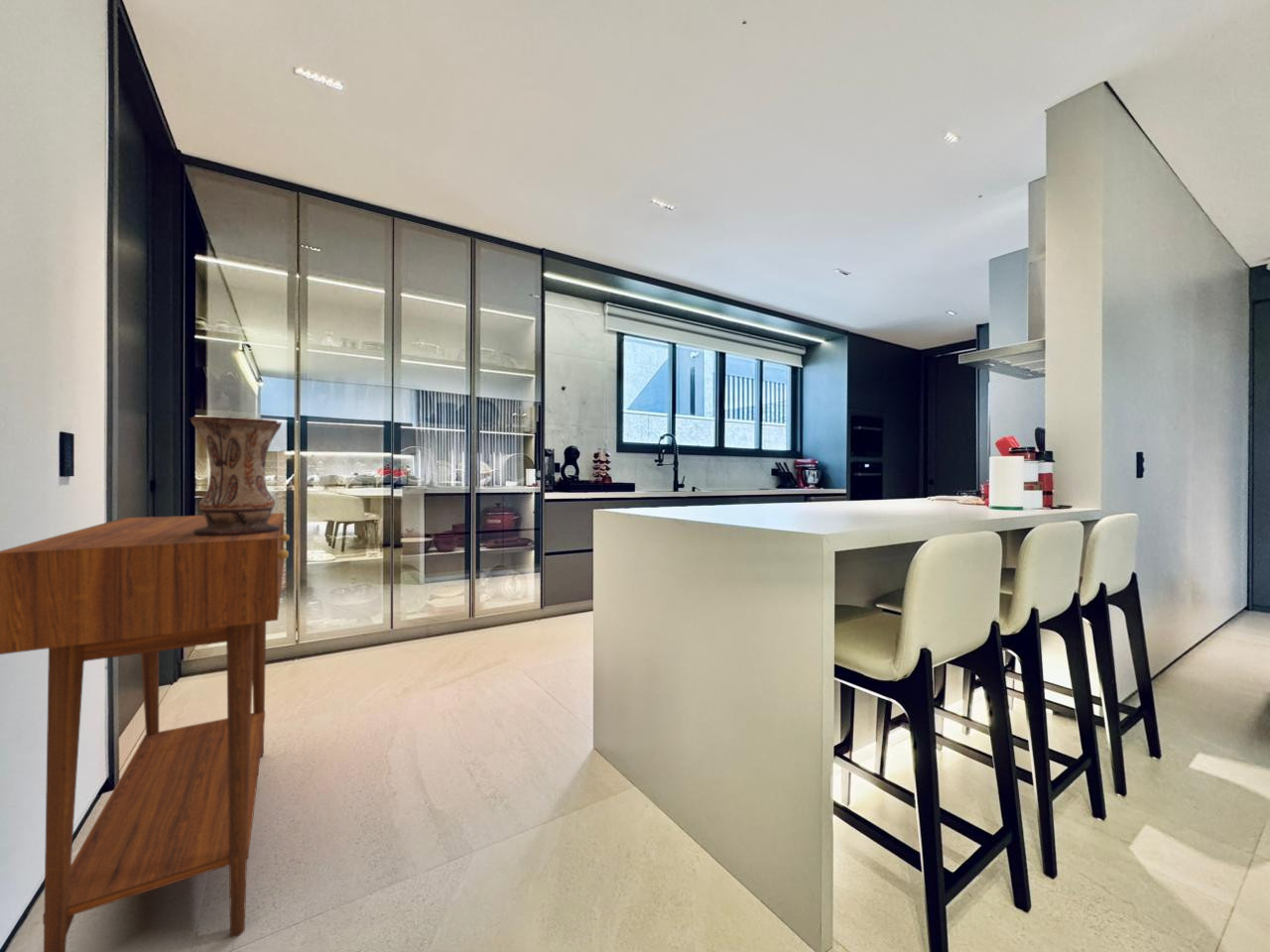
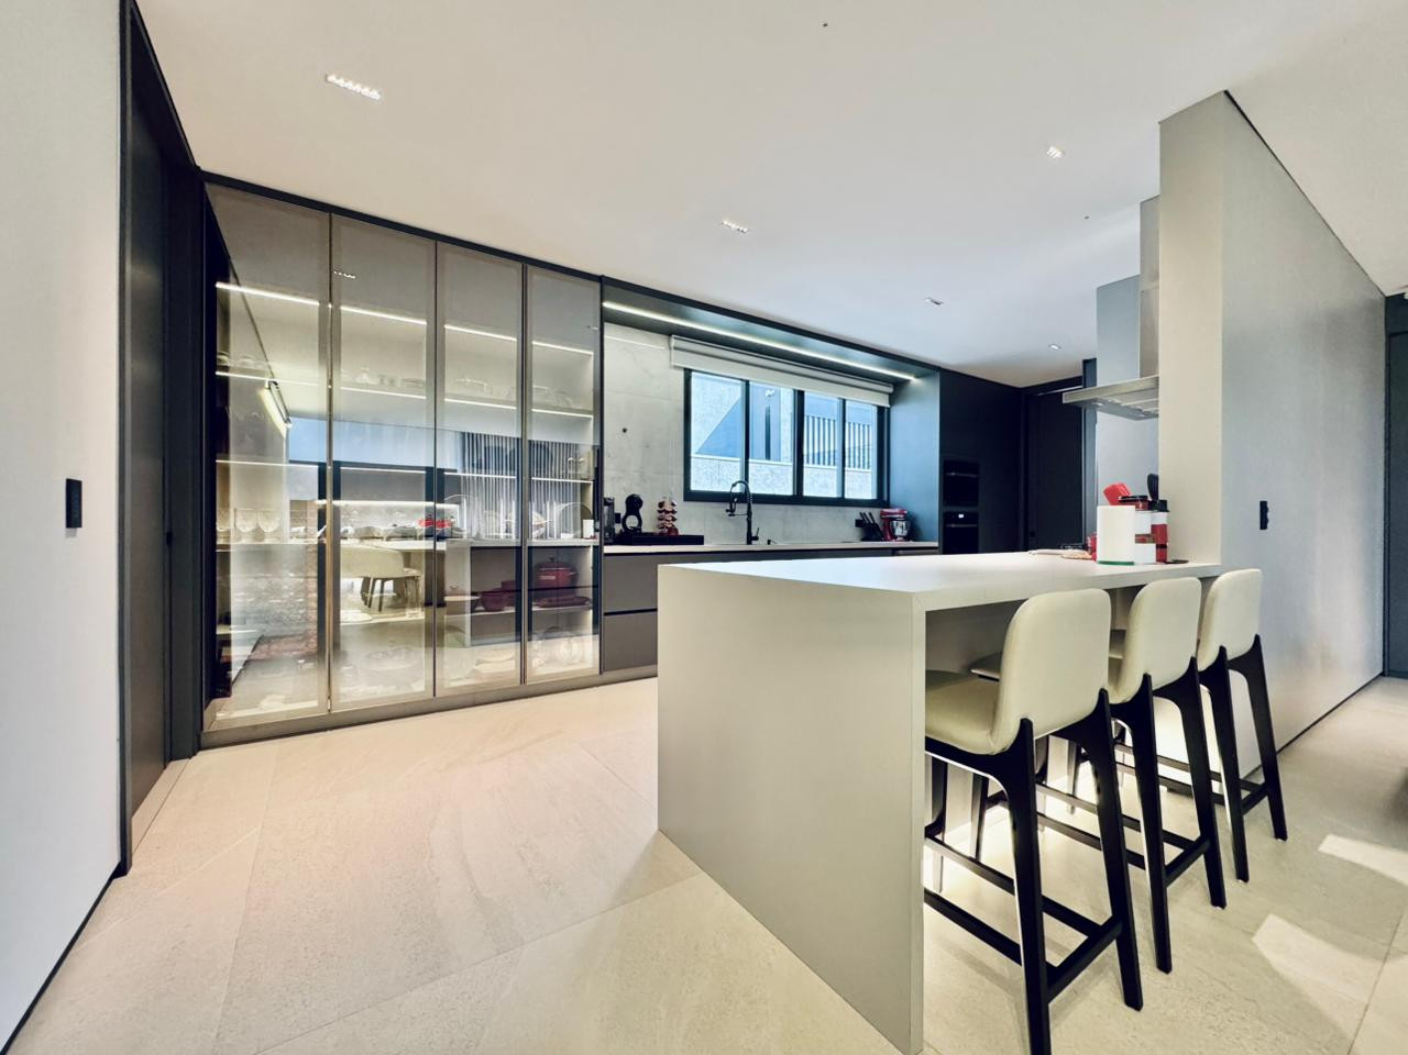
- vase [190,416,283,535]
- console table [0,512,291,952]
